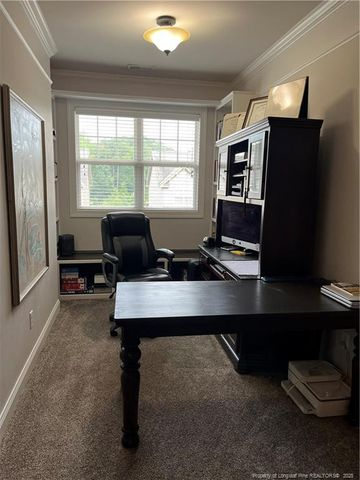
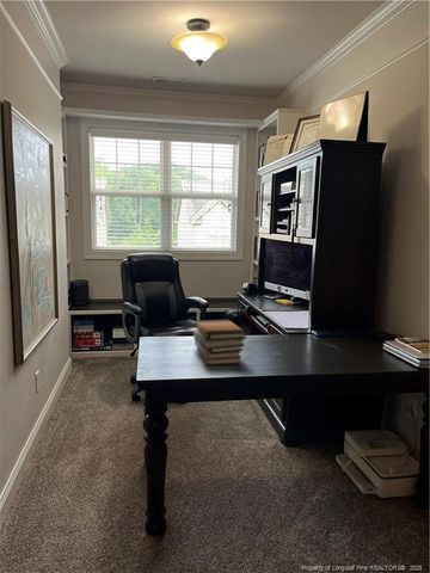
+ book stack [192,319,247,366]
